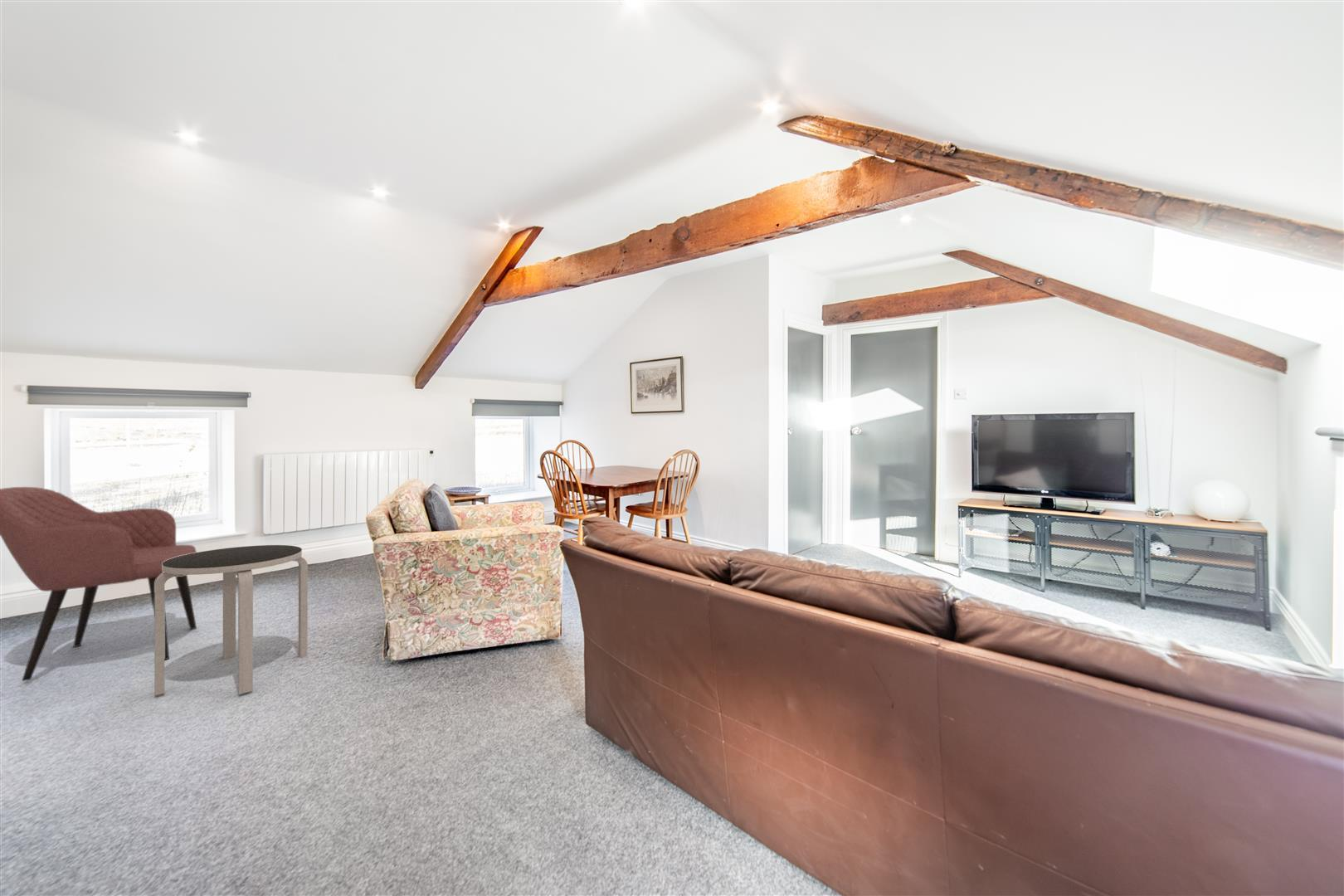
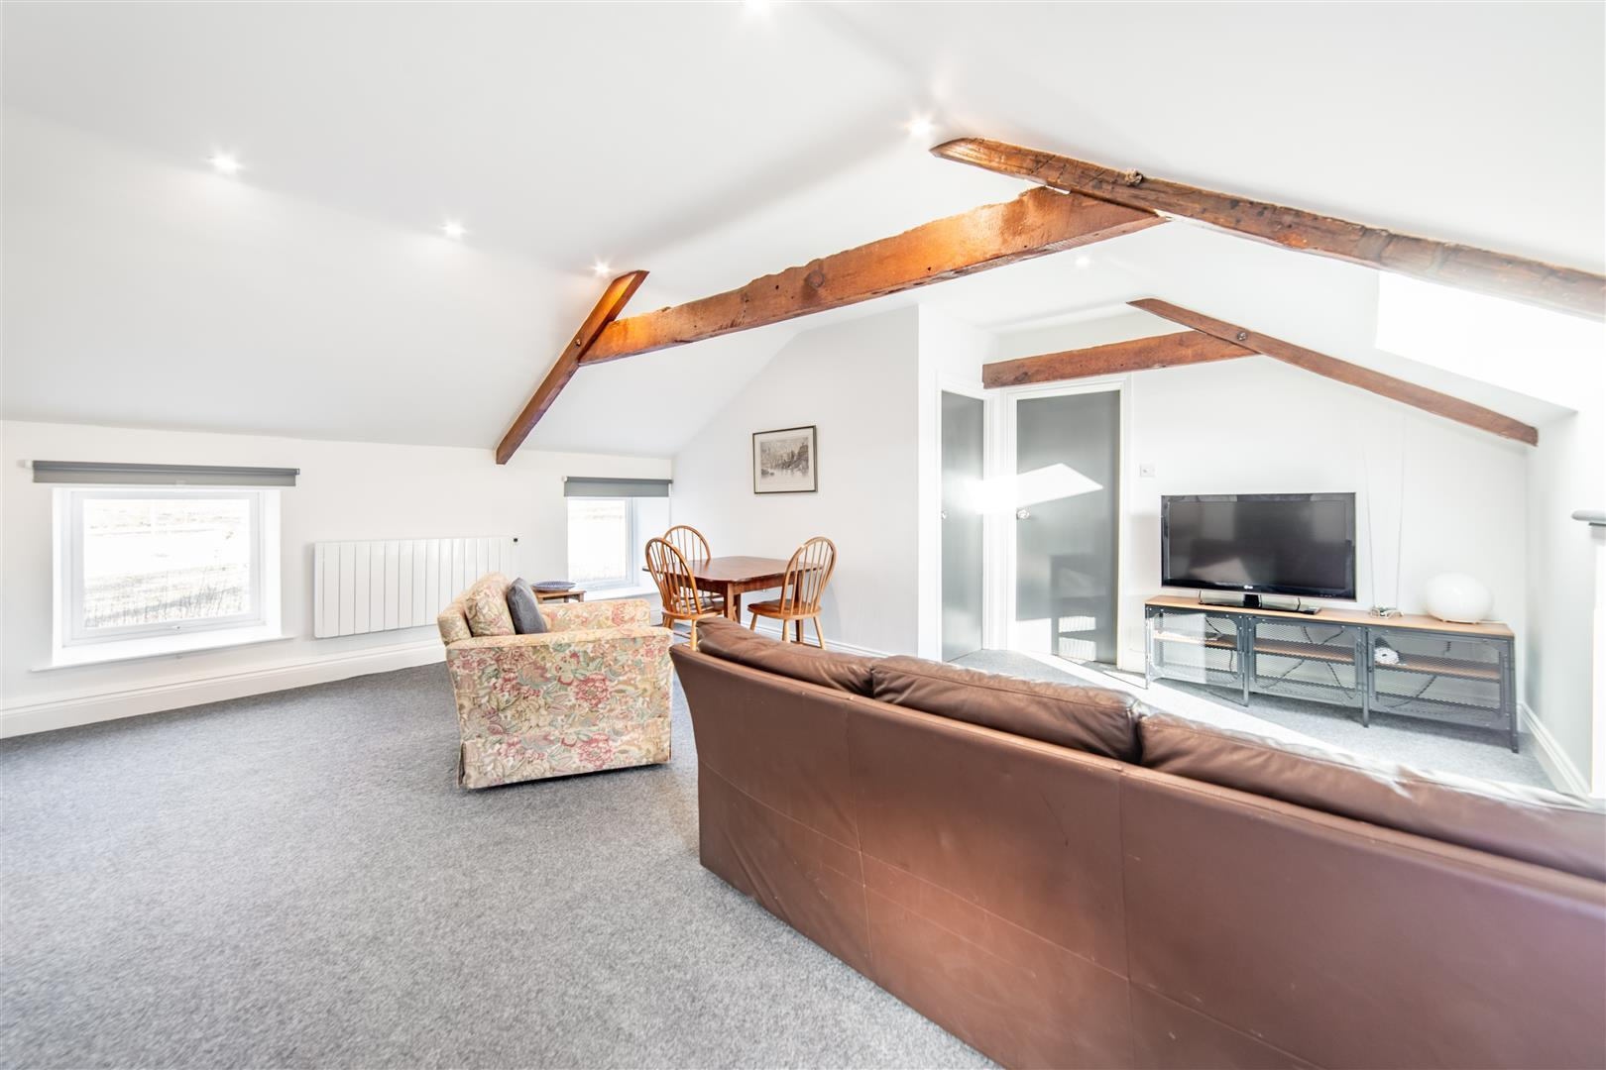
- armchair [0,486,197,682]
- side table [153,544,309,696]
